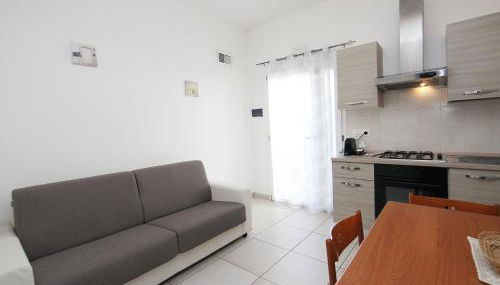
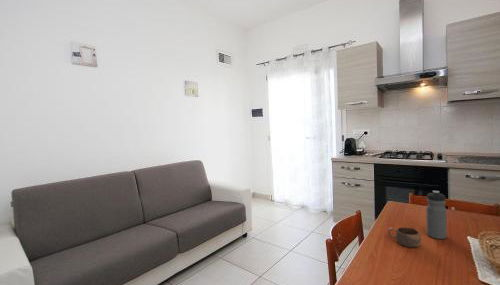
+ cup [387,226,422,248]
+ water bottle [425,190,448,240]
